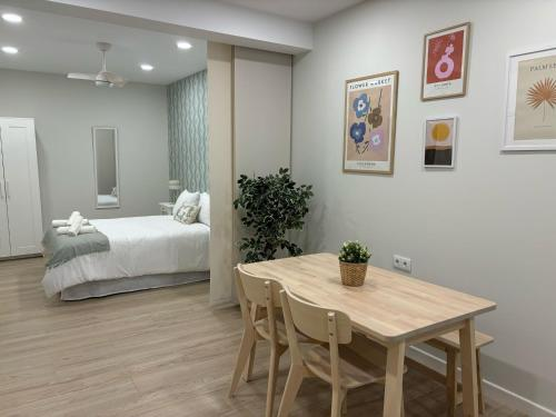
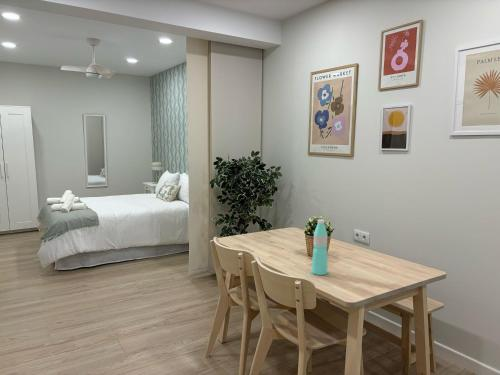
+ water bottle [311,218,329,276]
